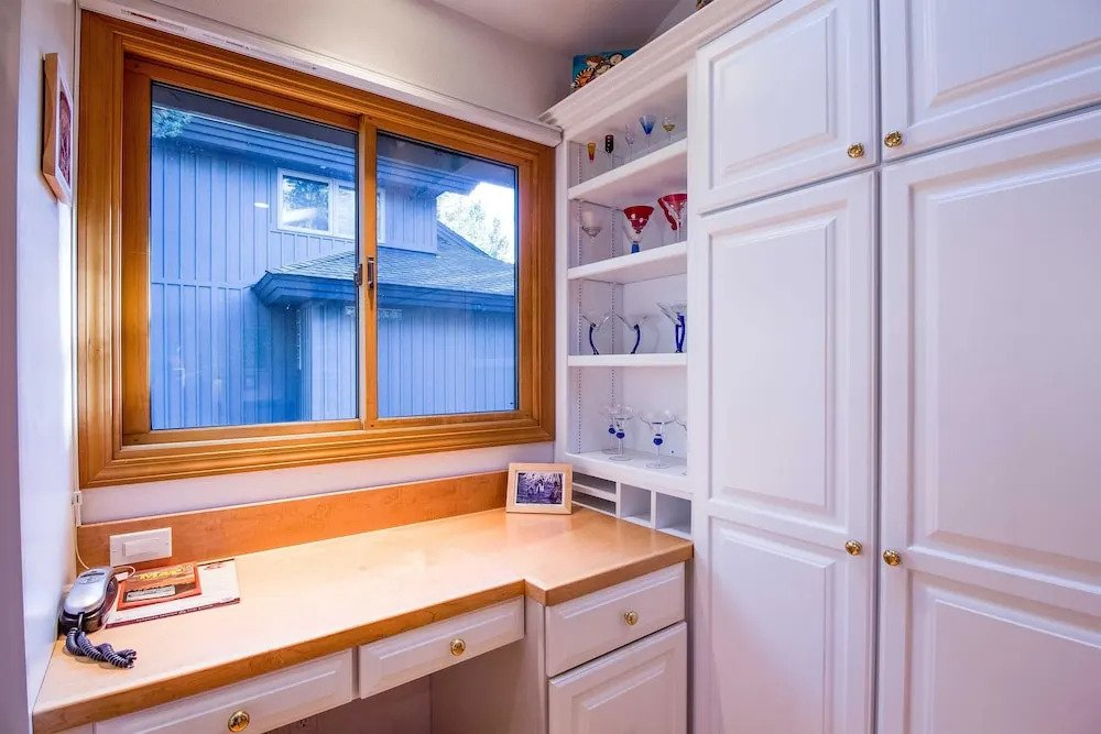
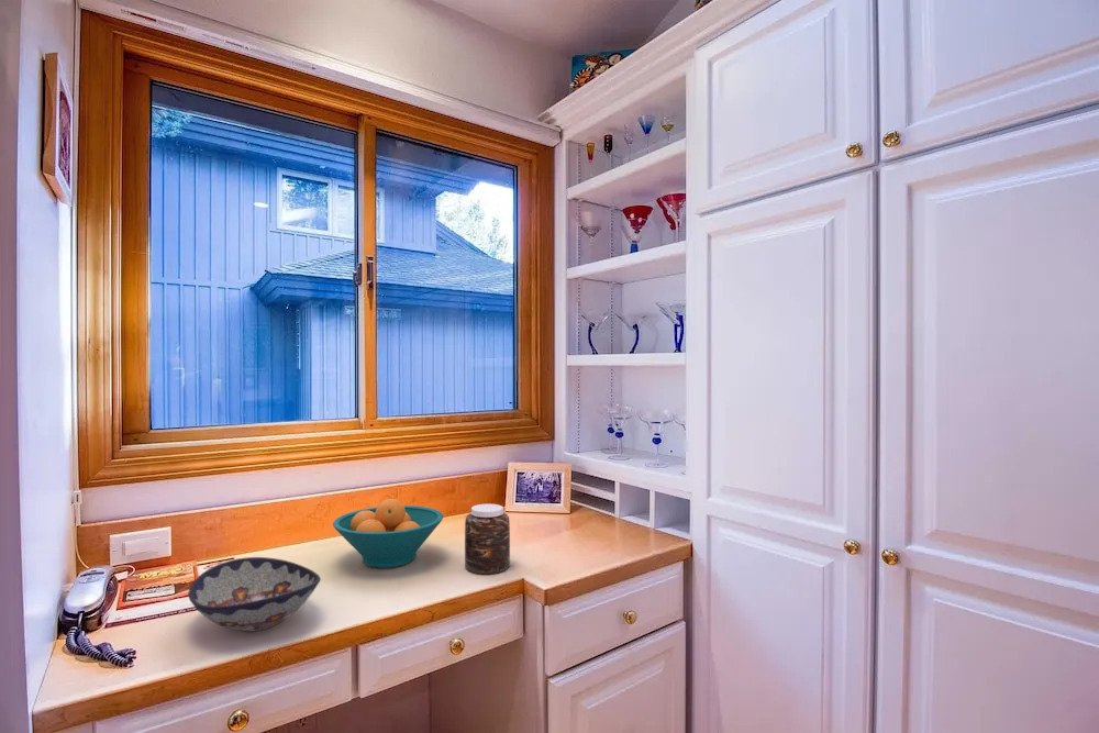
+ fruit bowl [332,498,444,569]
+ decorative bowl [187,556,322,633]
+ jar [464,503,511,575]
